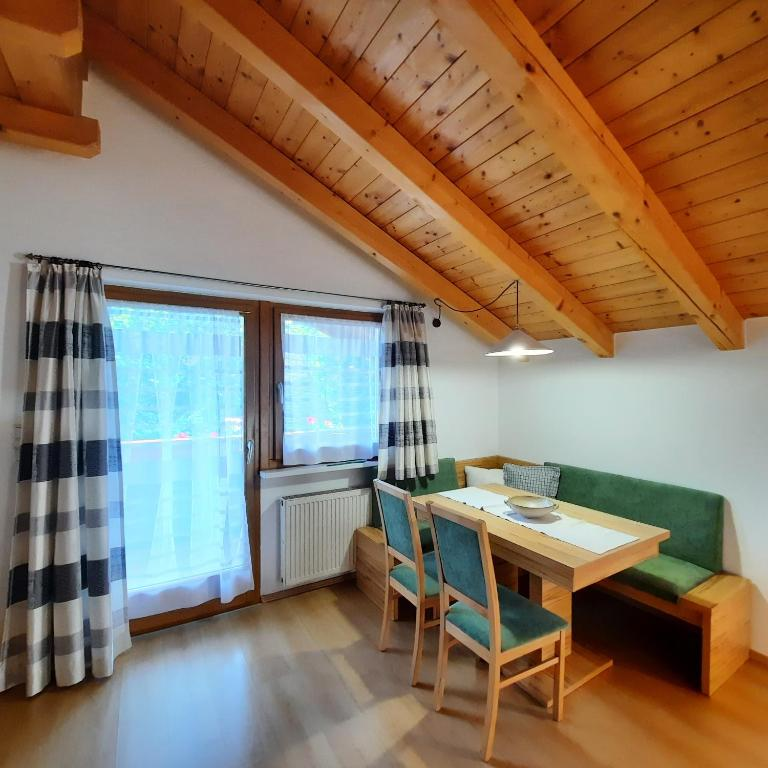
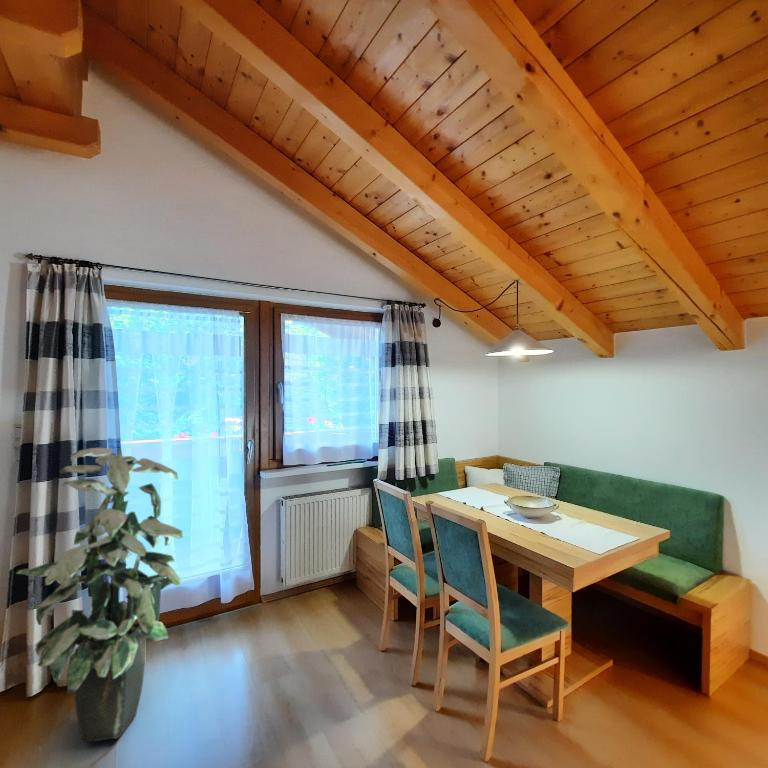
+ indoor plant [14,447,184,743]
